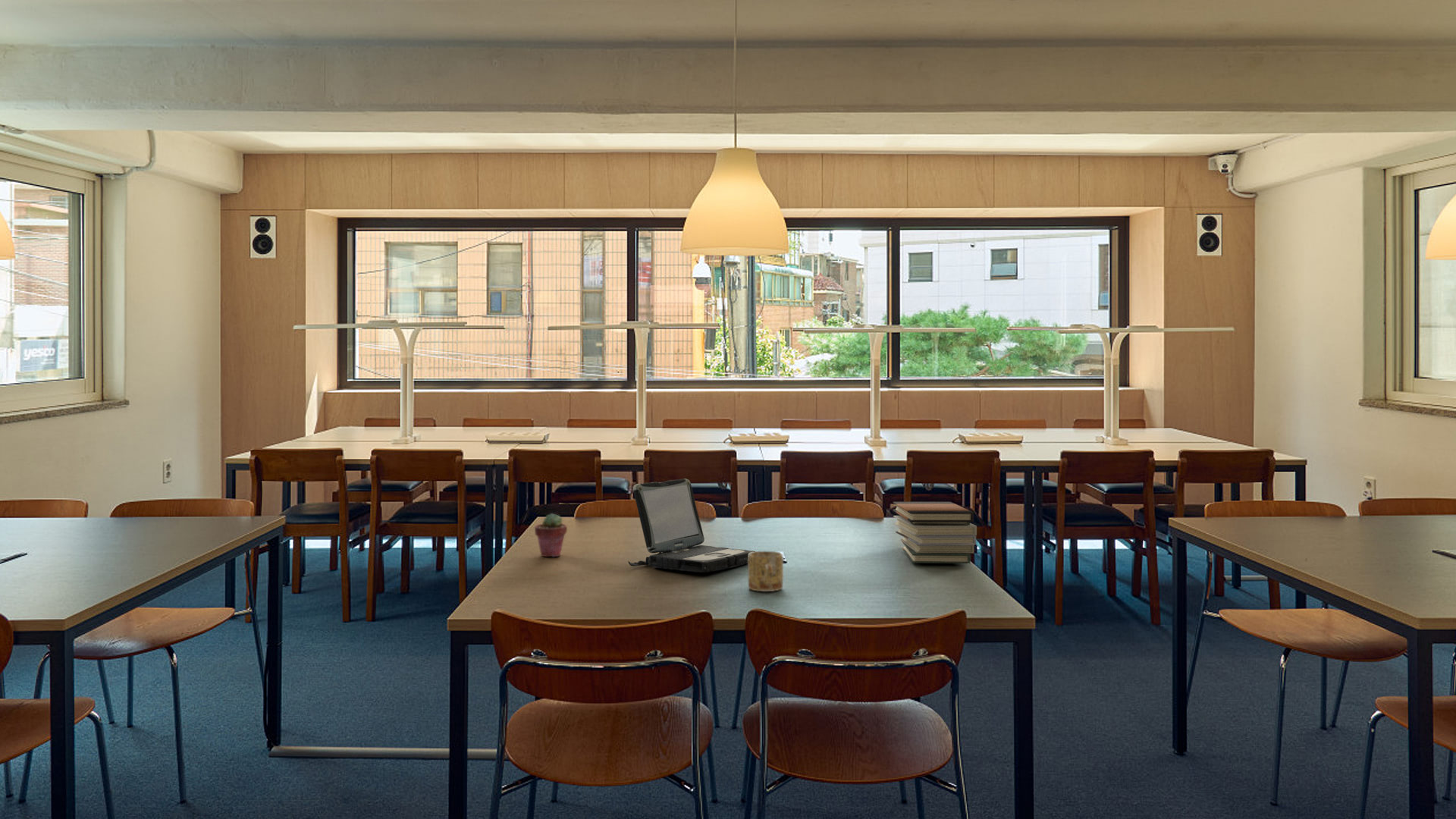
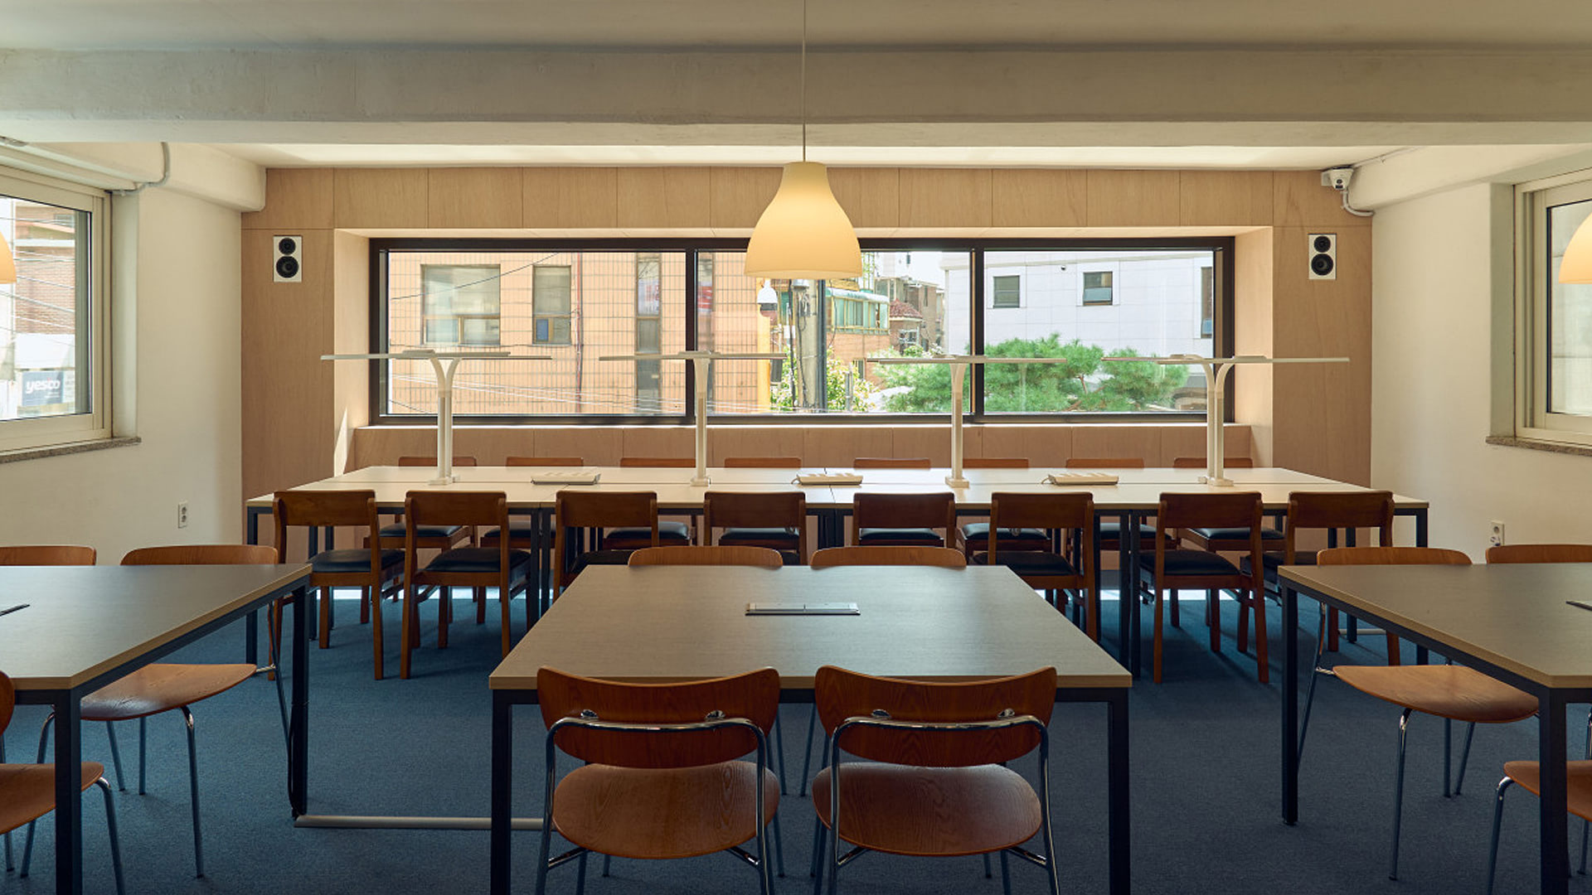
- potted succulent [534,513,568,557]
- mug [747,551,784,592]
- book stack [893,501,977,564]
- laptop [627,478,755,573]
